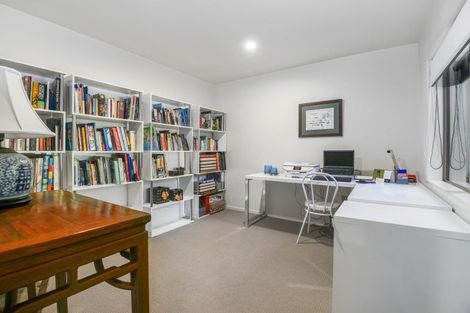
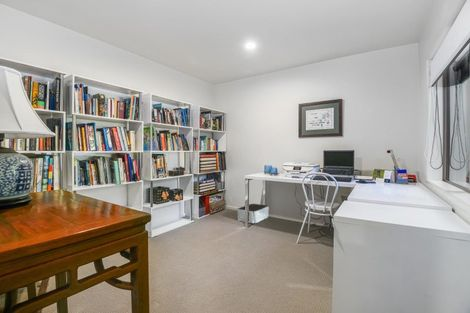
+ storage bin [237,203,270,224]
